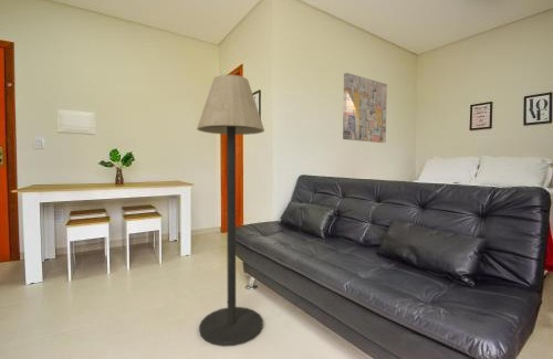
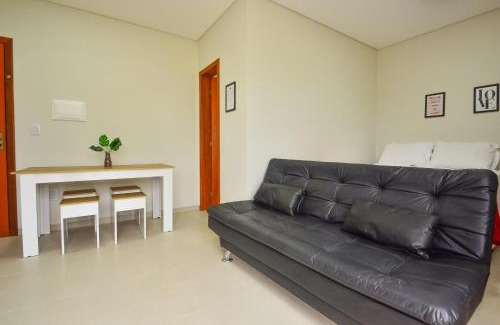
- wall art [342,72,388,144]
- floor lamp [196,74,265,348]
